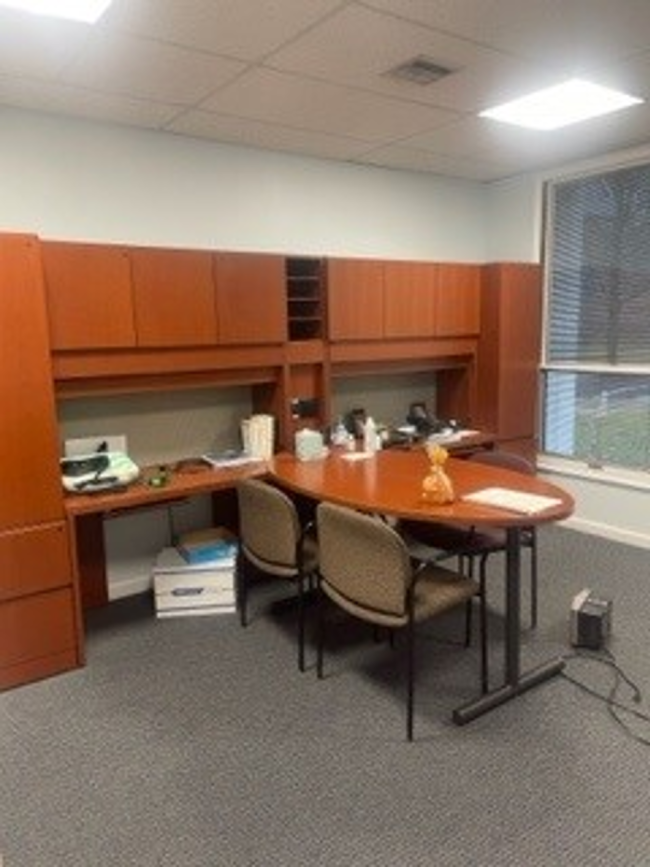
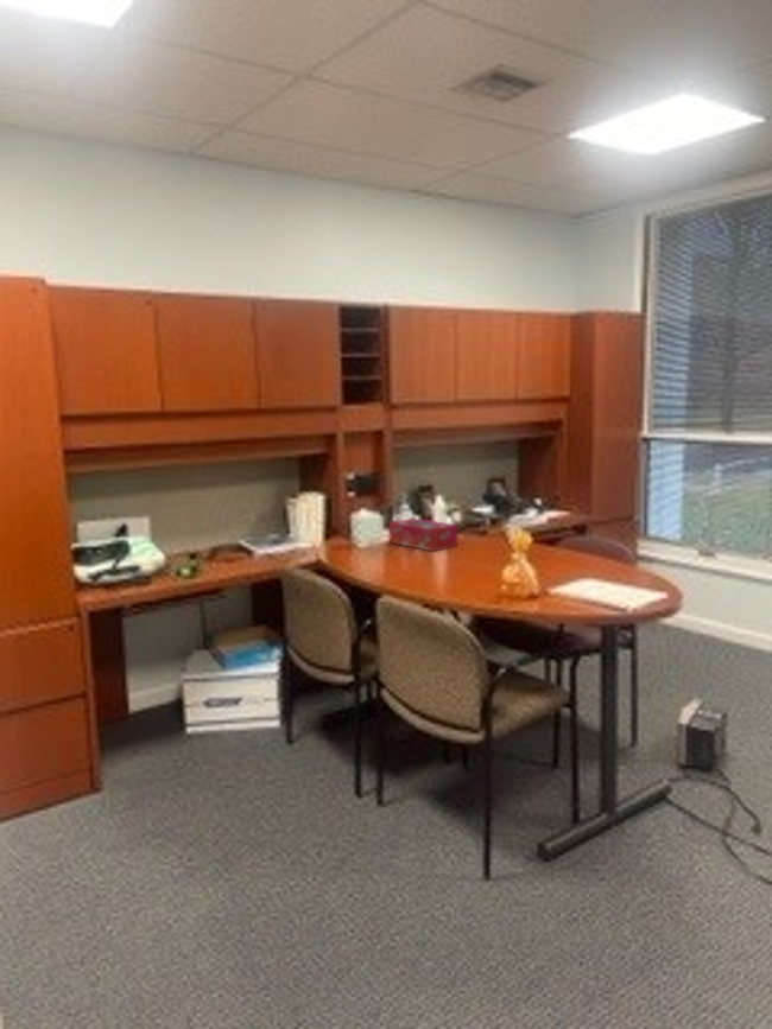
+ tissue box [388,517,458,553]
